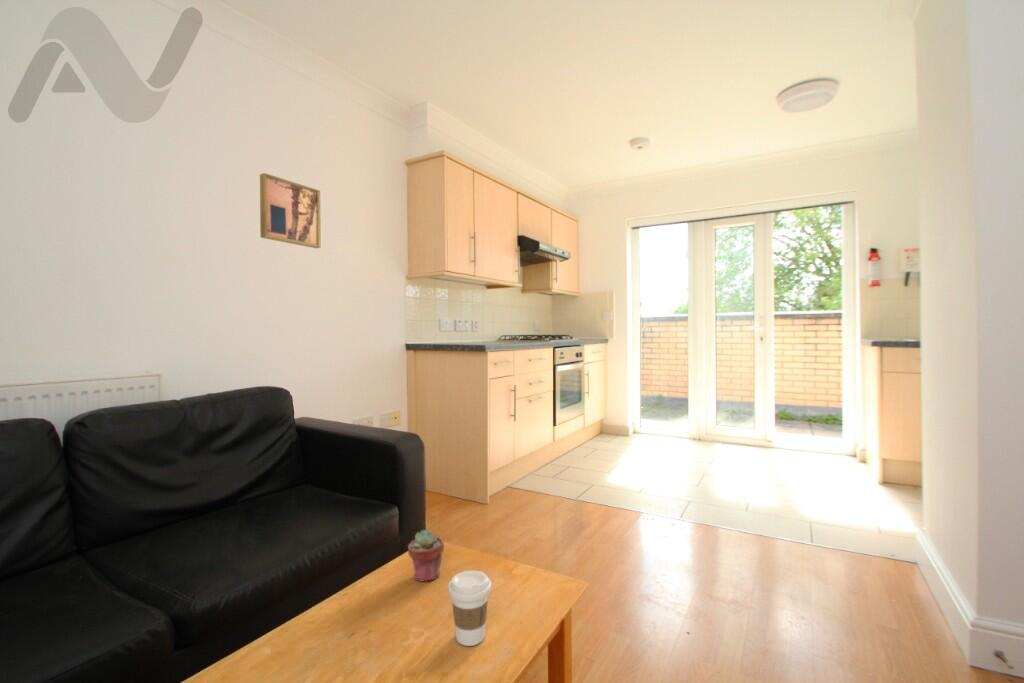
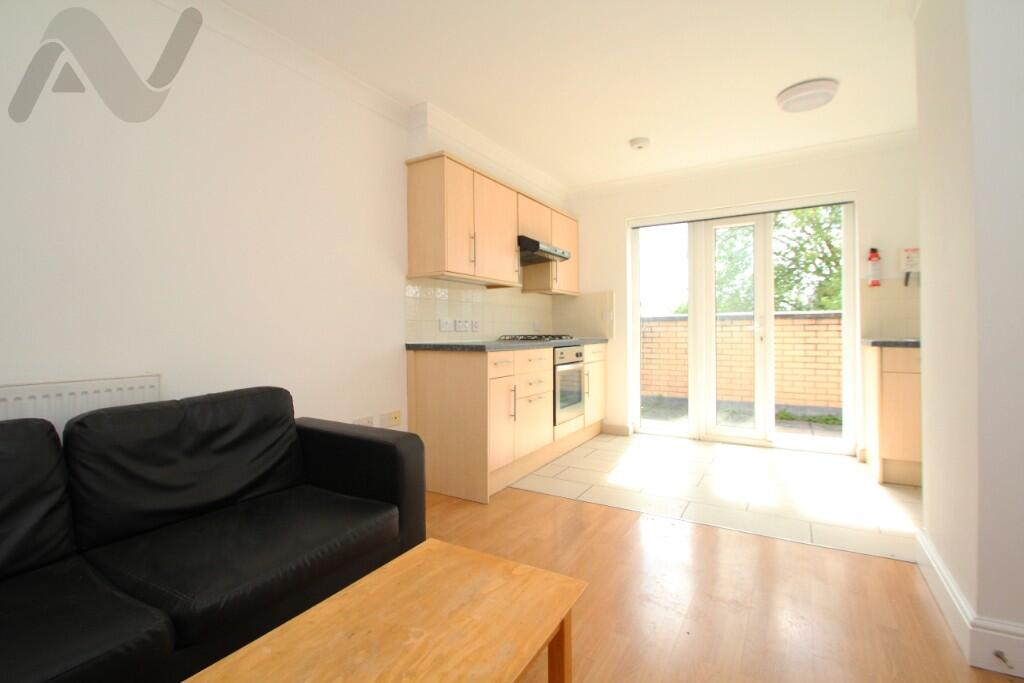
- wall art [259,172,322,249]
- potted succulent [407,529,445,582]
- coffee cup [447,570,492,647]
